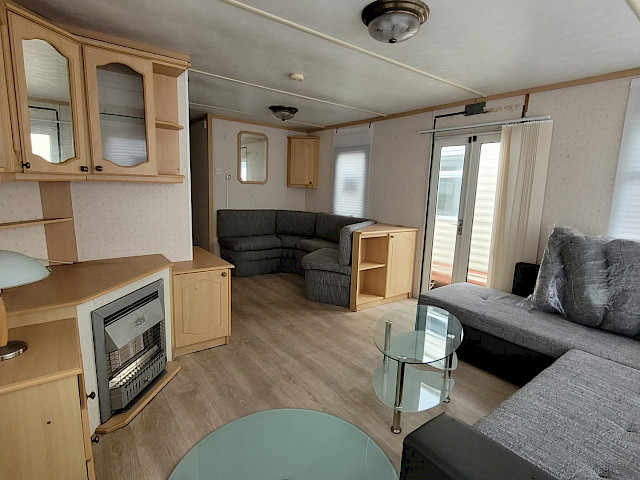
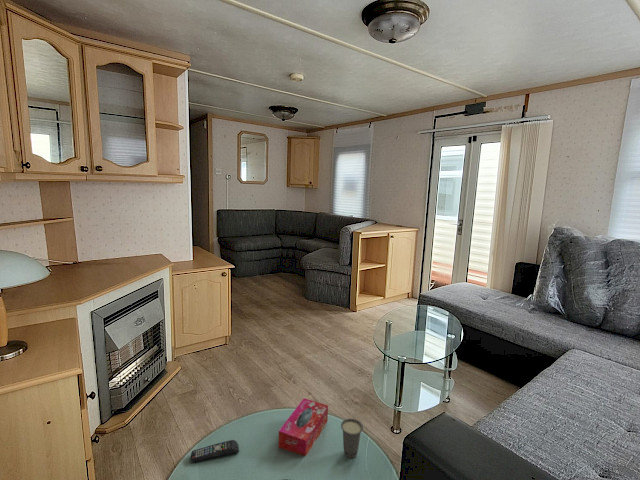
+ cup [340,418,364,459]
+ remote control [190,439,240,463]
+ tissue box [278,397,329,457]
